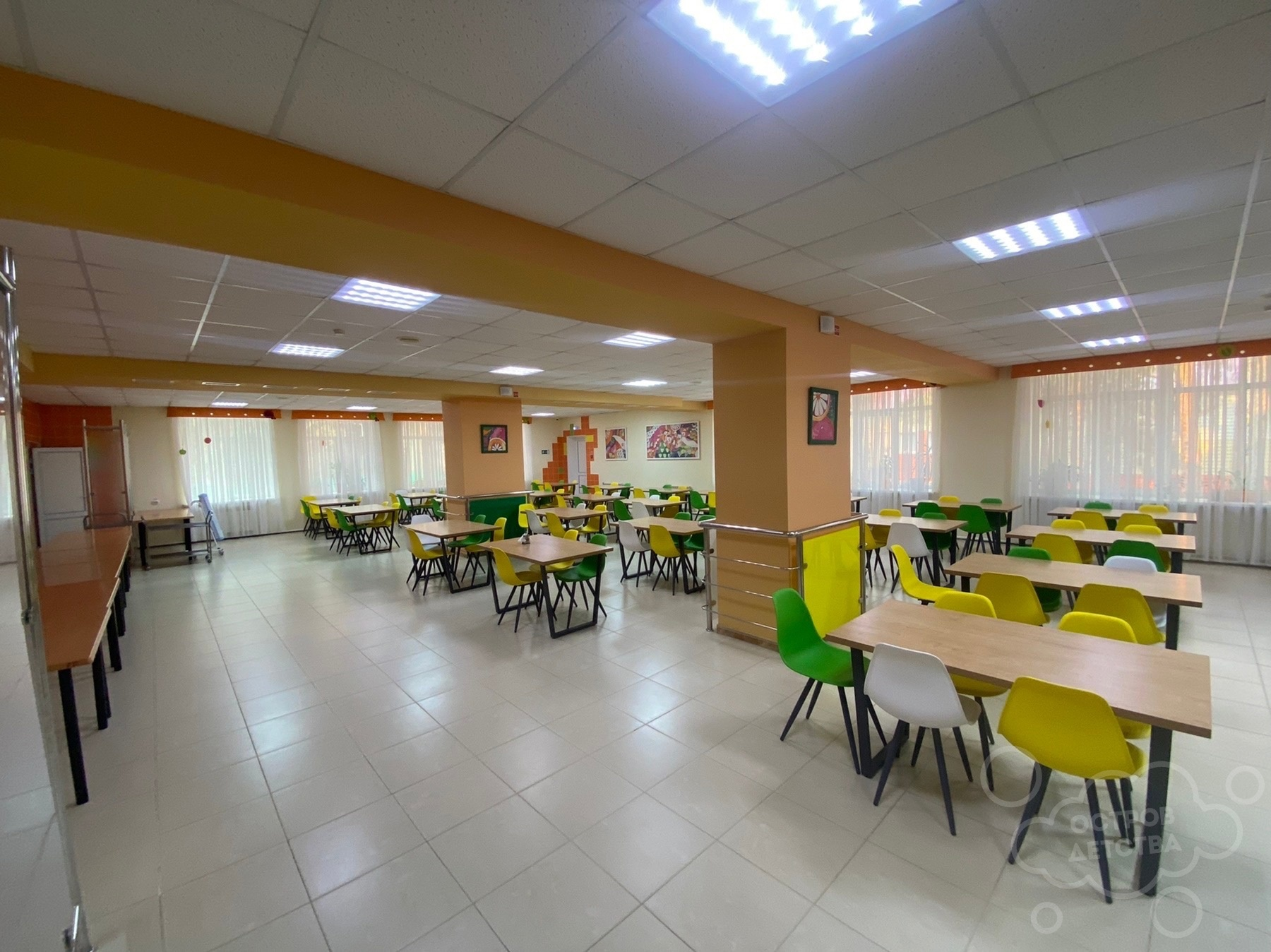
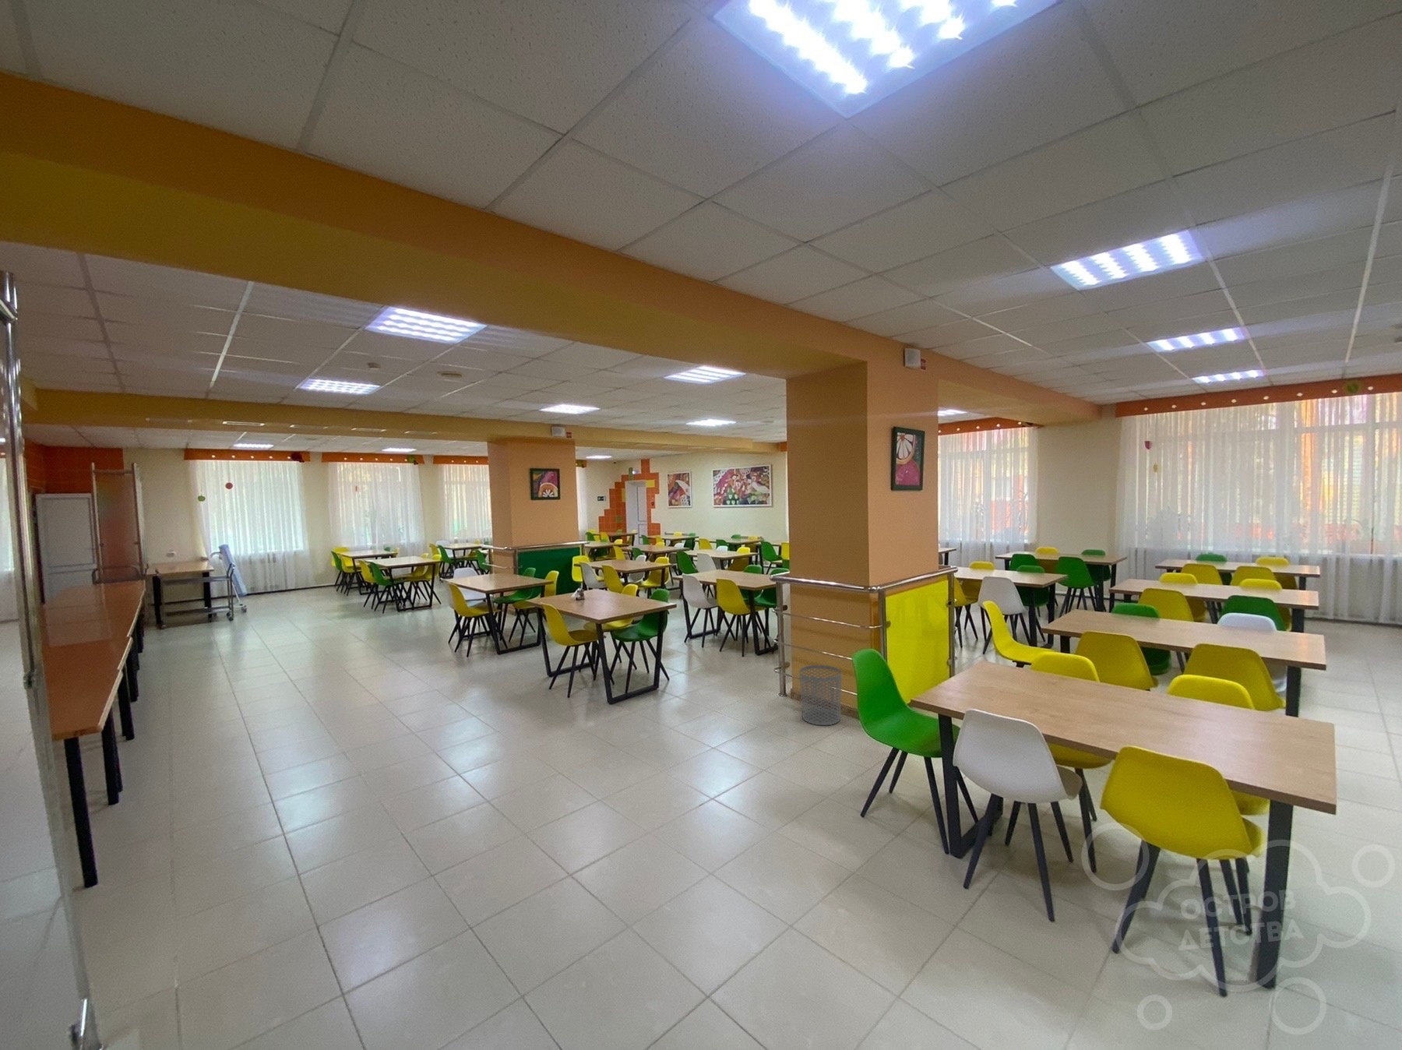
+ waste bin [799,664,843,726]
